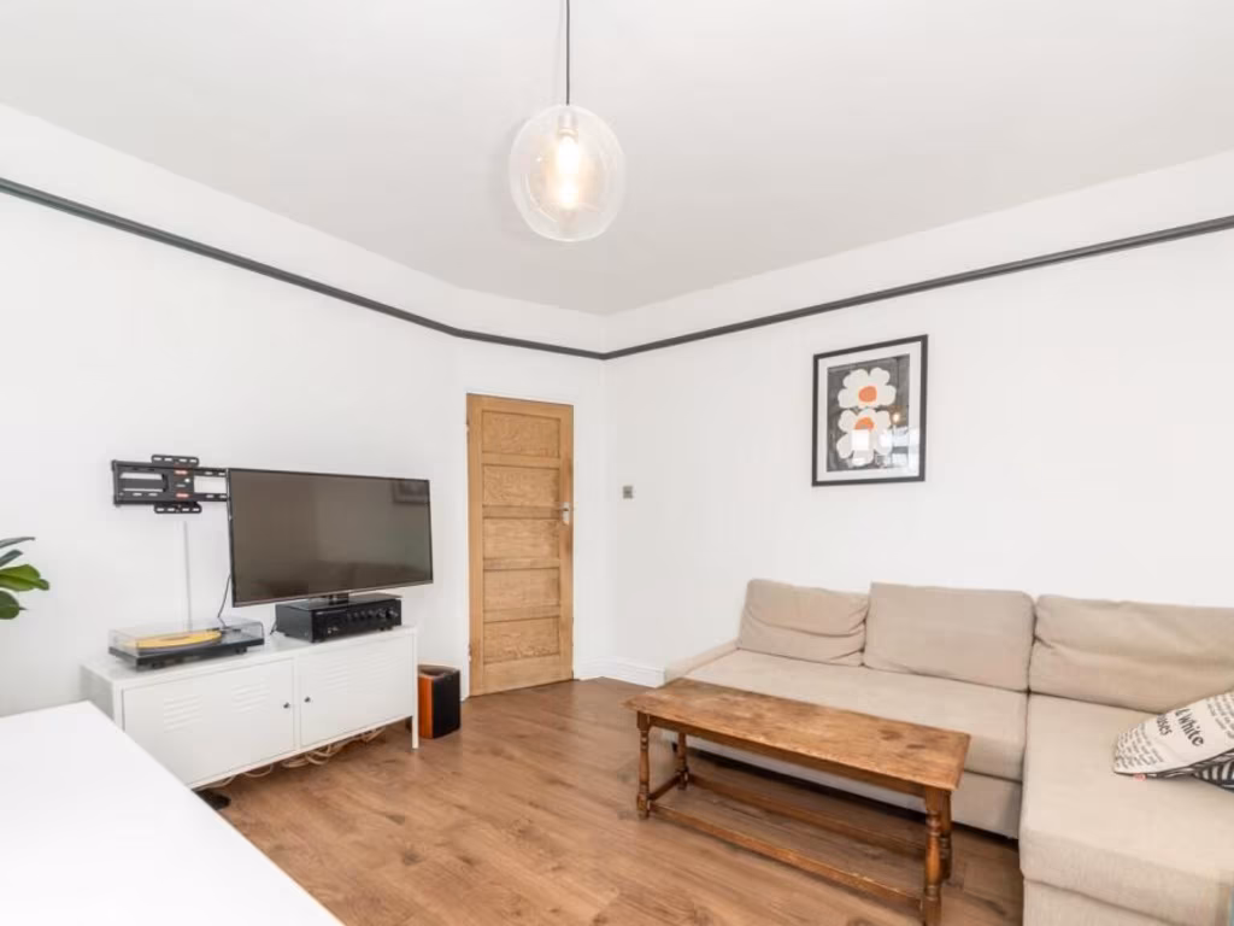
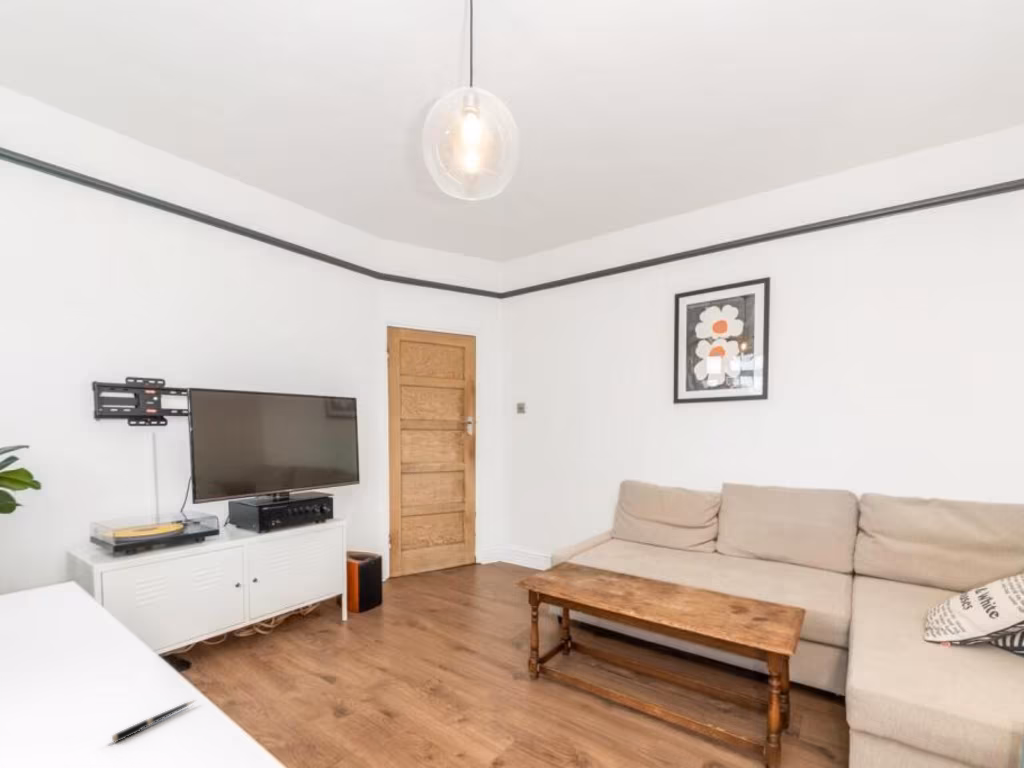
+ pen [111,699,197,743]
